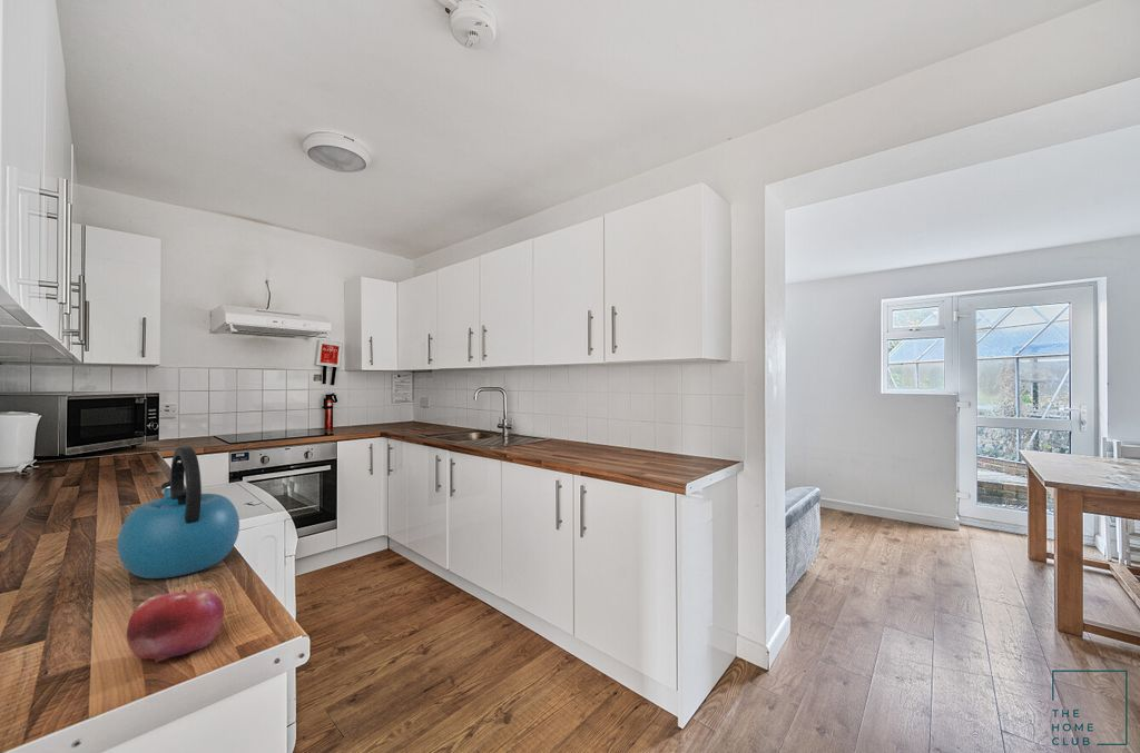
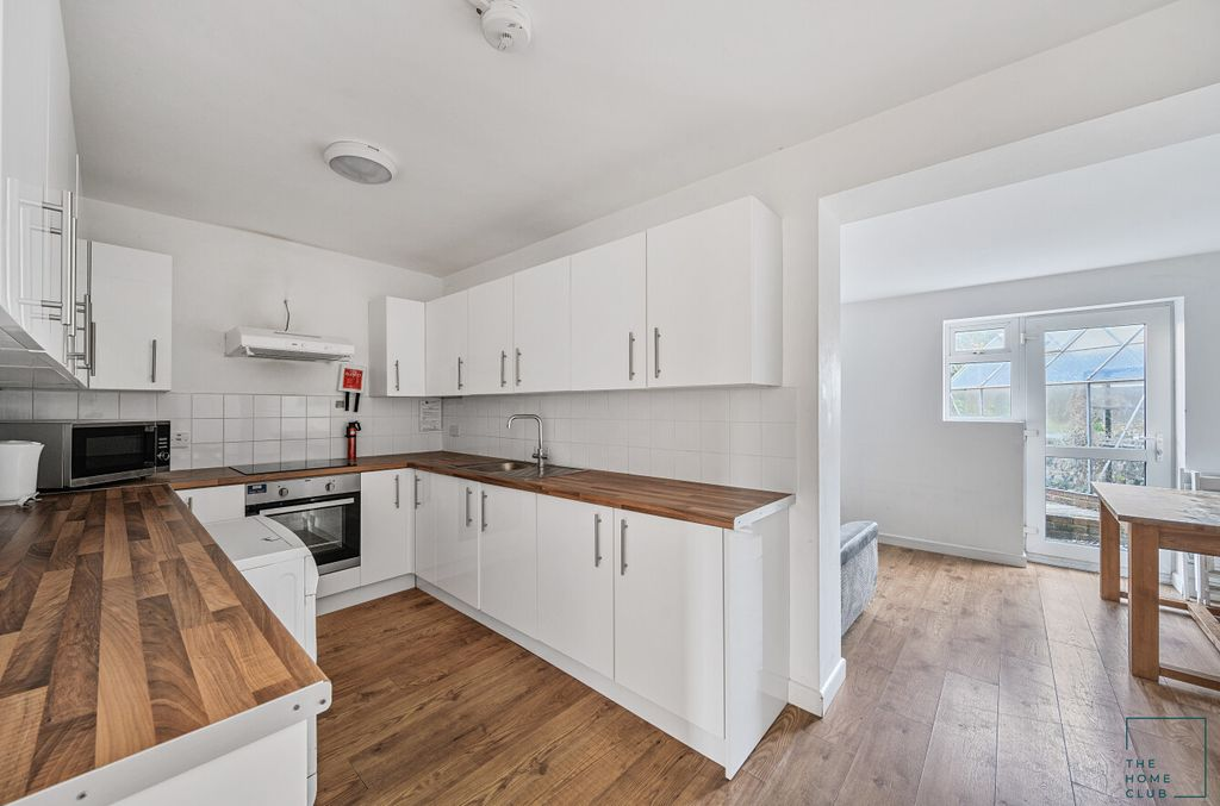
- fruit [126,588,225,664]
- kettle [116,445,240,579]
